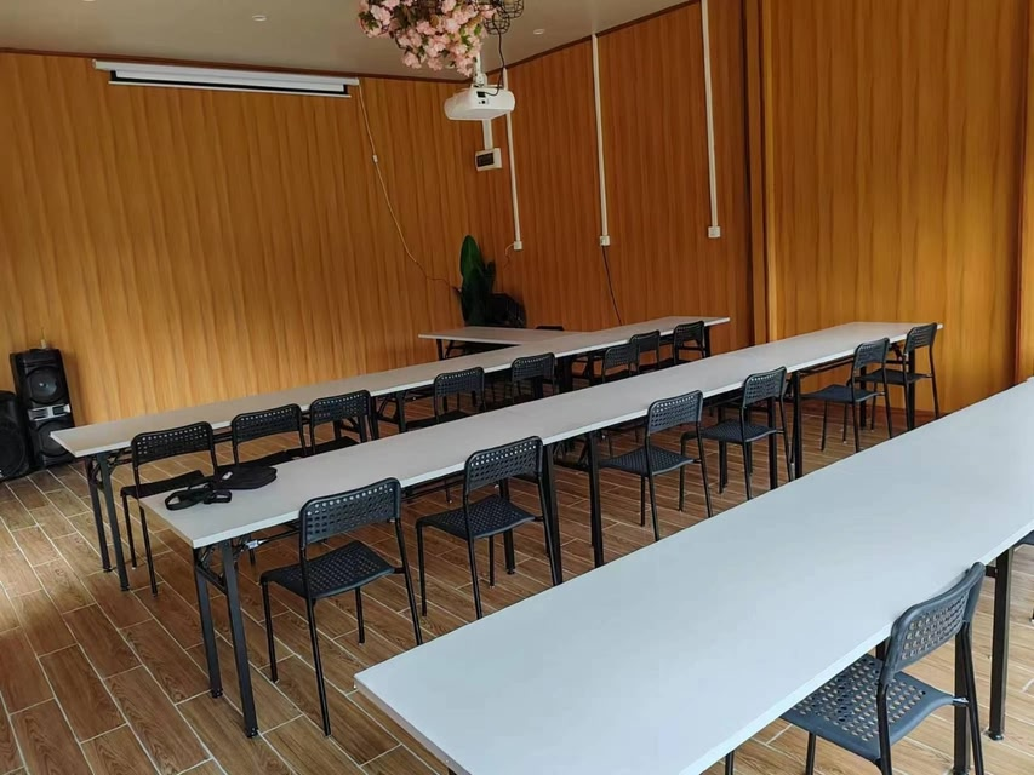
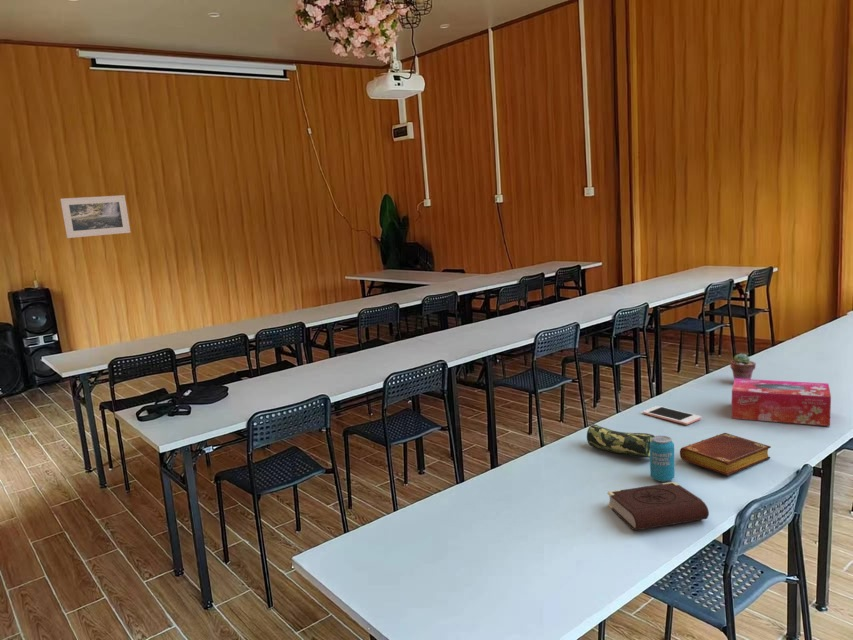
+ potted succulent [729,352,757,381]
+ book [606,481,710,532]
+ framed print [59,194,131,239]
+ pencil case [586,423,655,458]
+ cell phone [642,405,702,426]
+ book [679,432,772,477]
+ beverage can [649,435,676,482]
+ tissue box [731,378,832,427]
